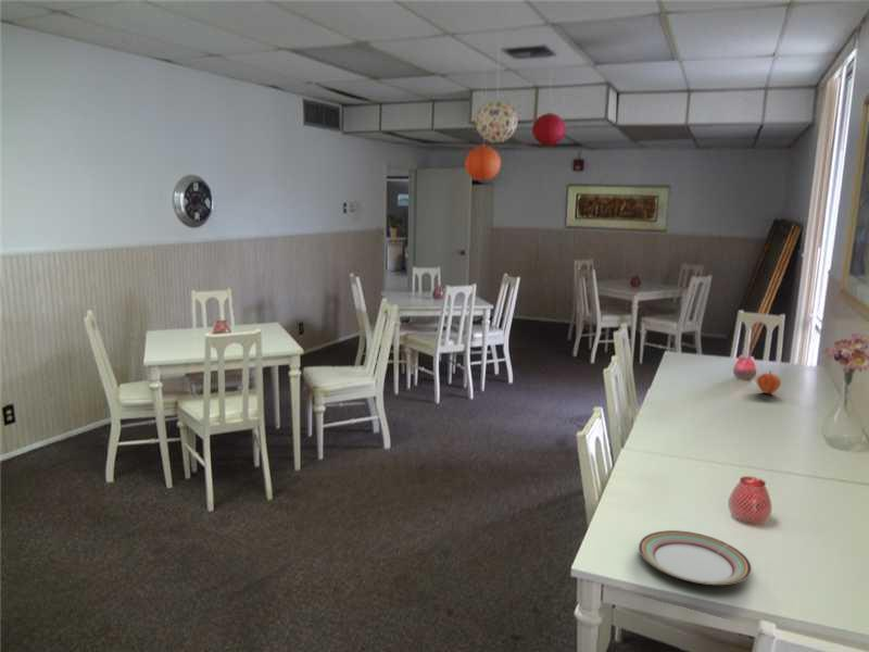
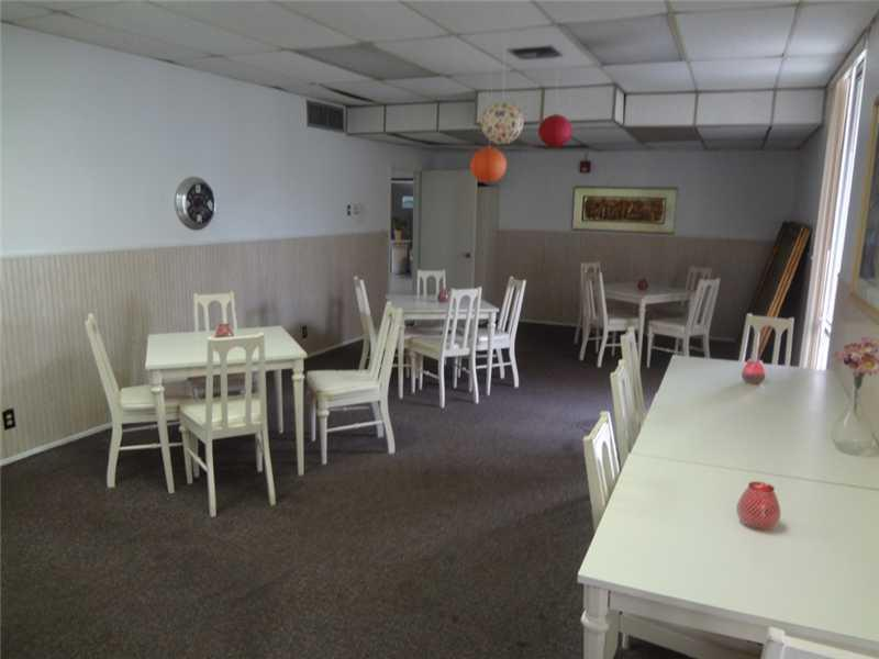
- fruit [756,369,782,396]
- plate [638,529,753,586]
